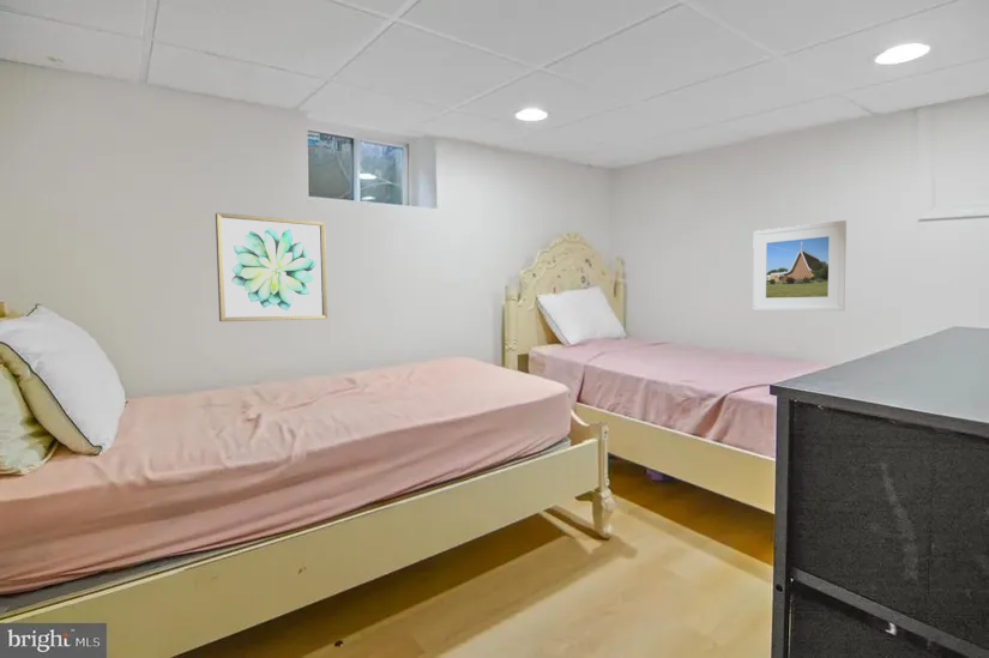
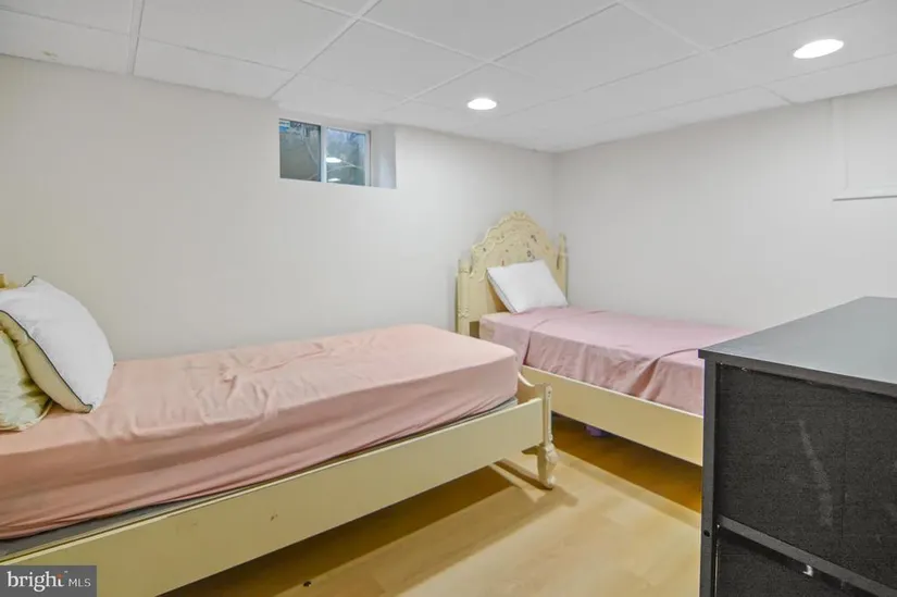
- wall art [215,212,328,322]
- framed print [752,219,848,312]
